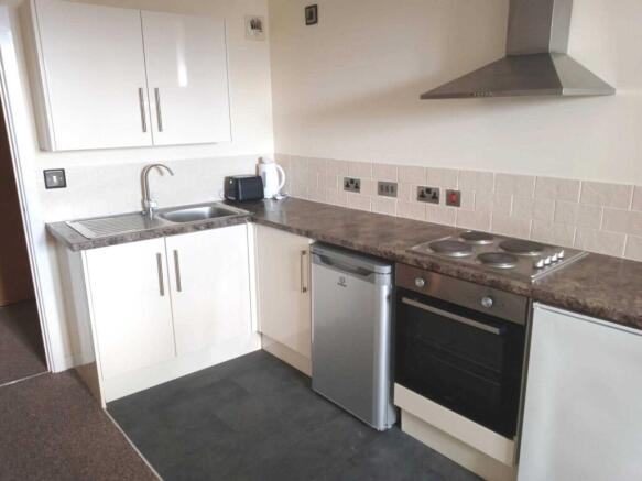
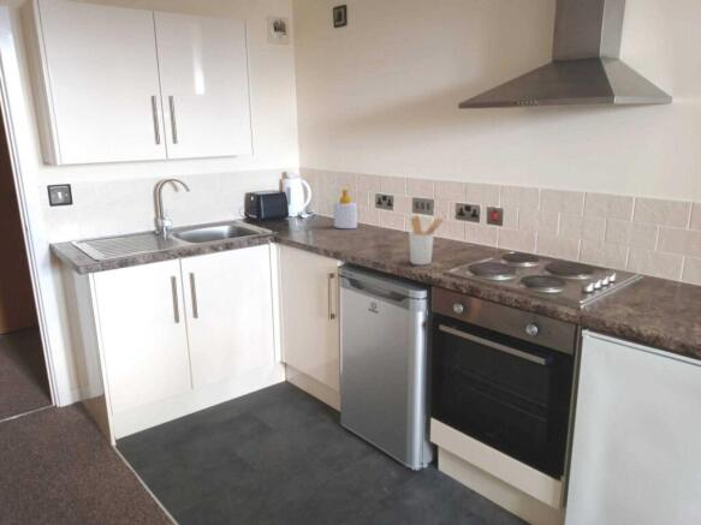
+ utensil holder [408,215,445,267]
+ soap bottle [333,189,358,229]
